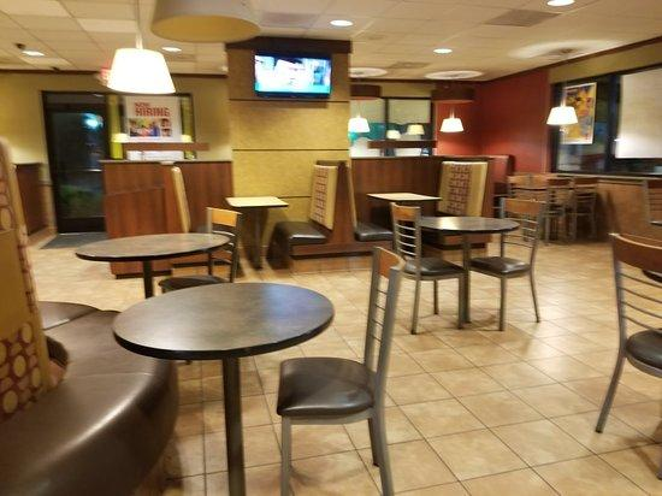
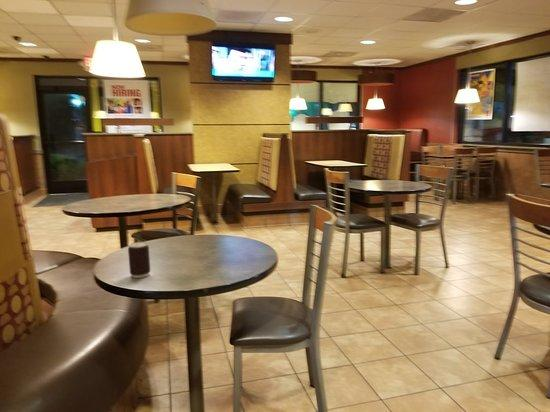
+ beverage can [127,241,151,279]
